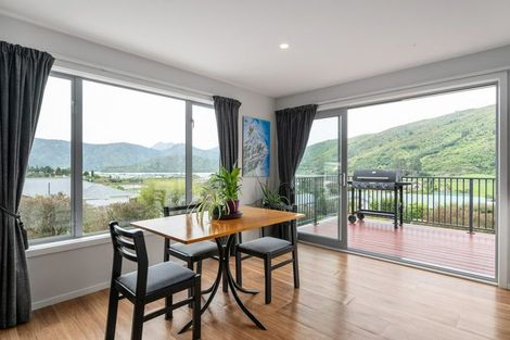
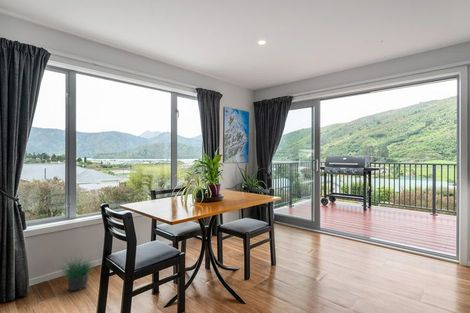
+ potted plant [56,251,97,292]
